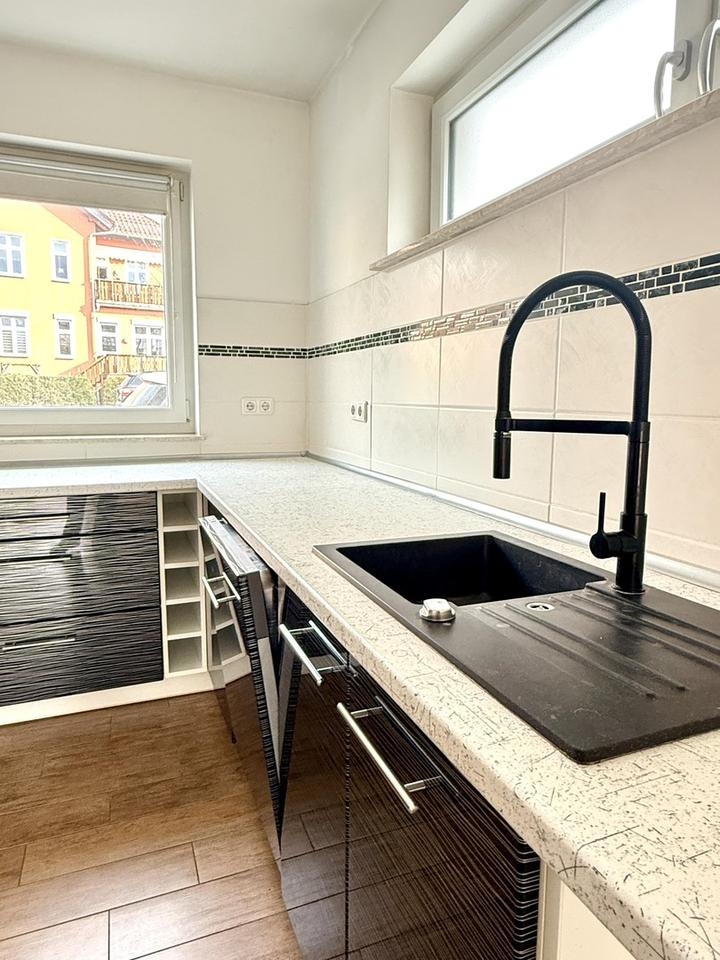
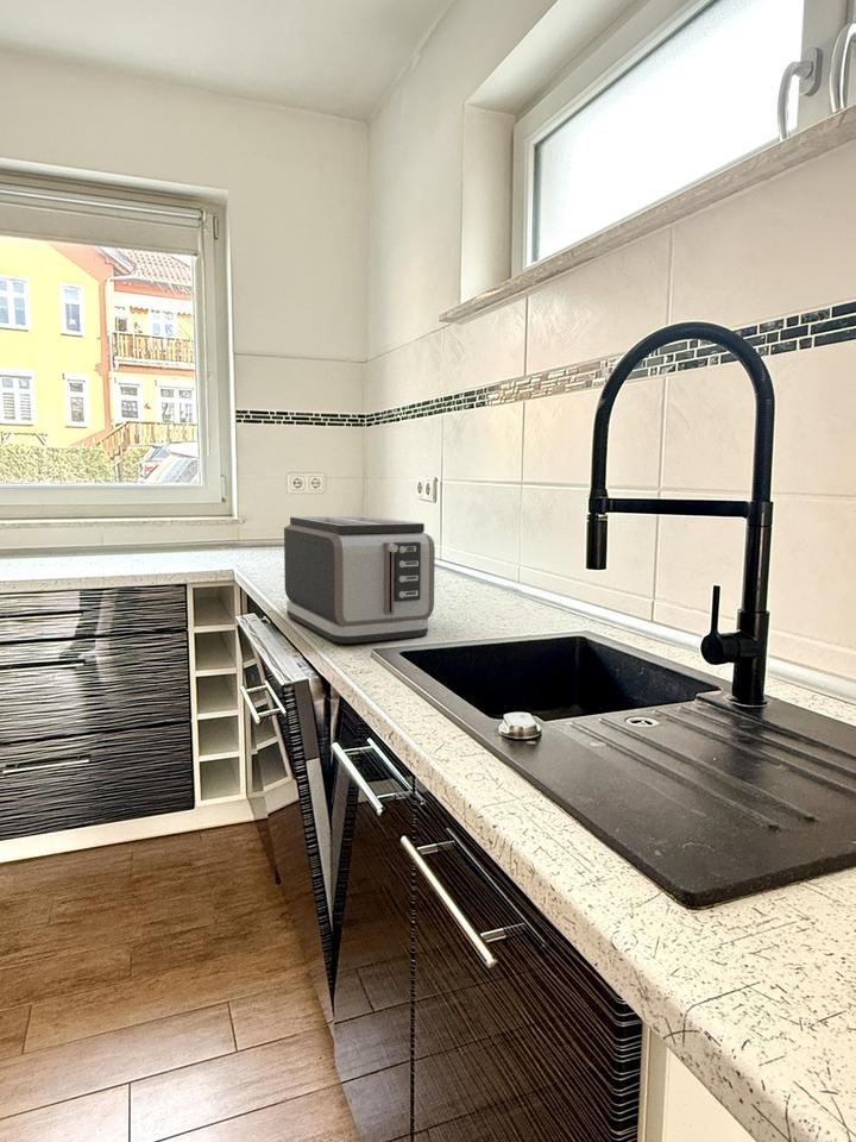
+ toaster [283,515,436,645]
